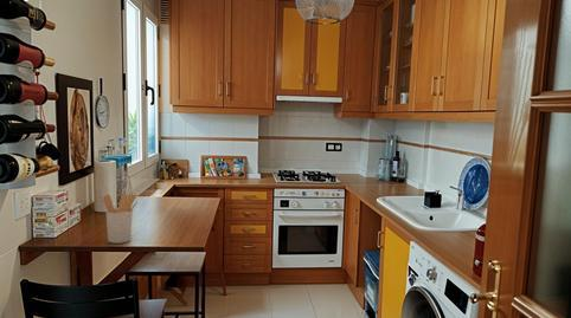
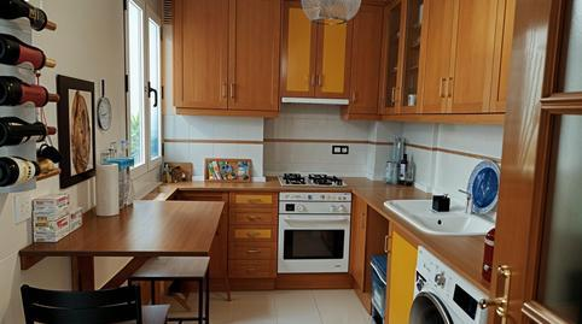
- utensil holder [102,193,139,245]
